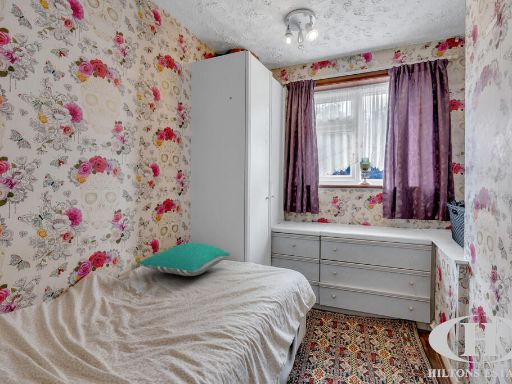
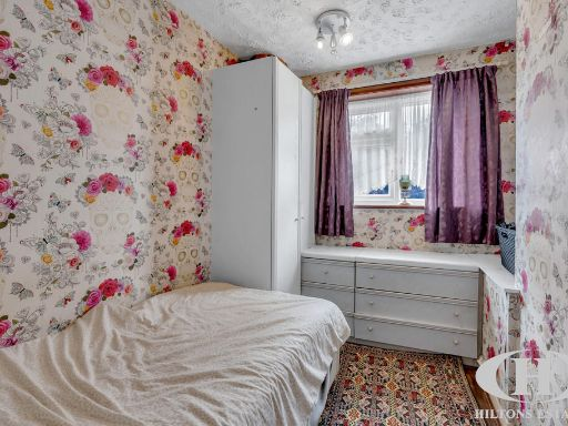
- pillow [136,242,231,277]
